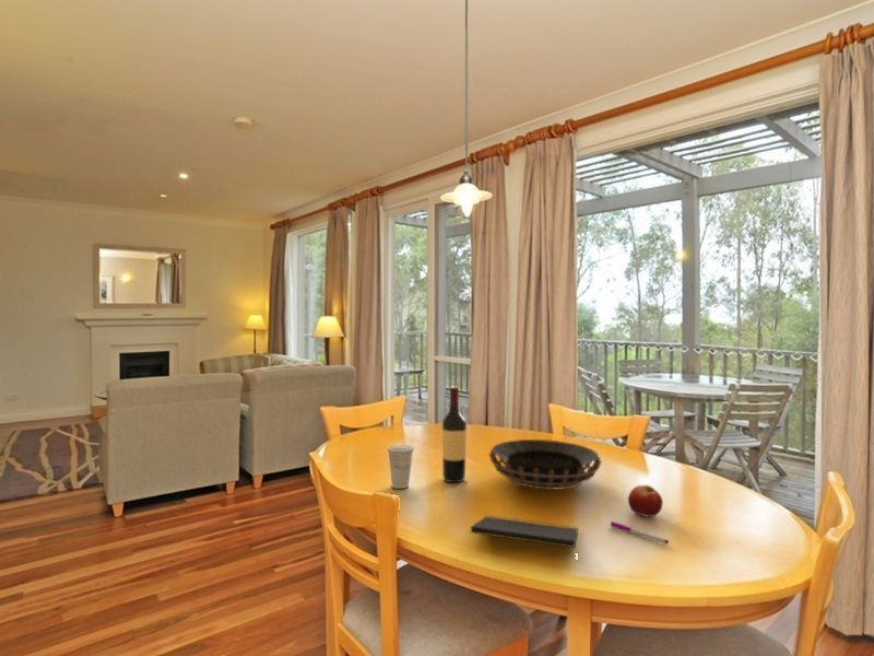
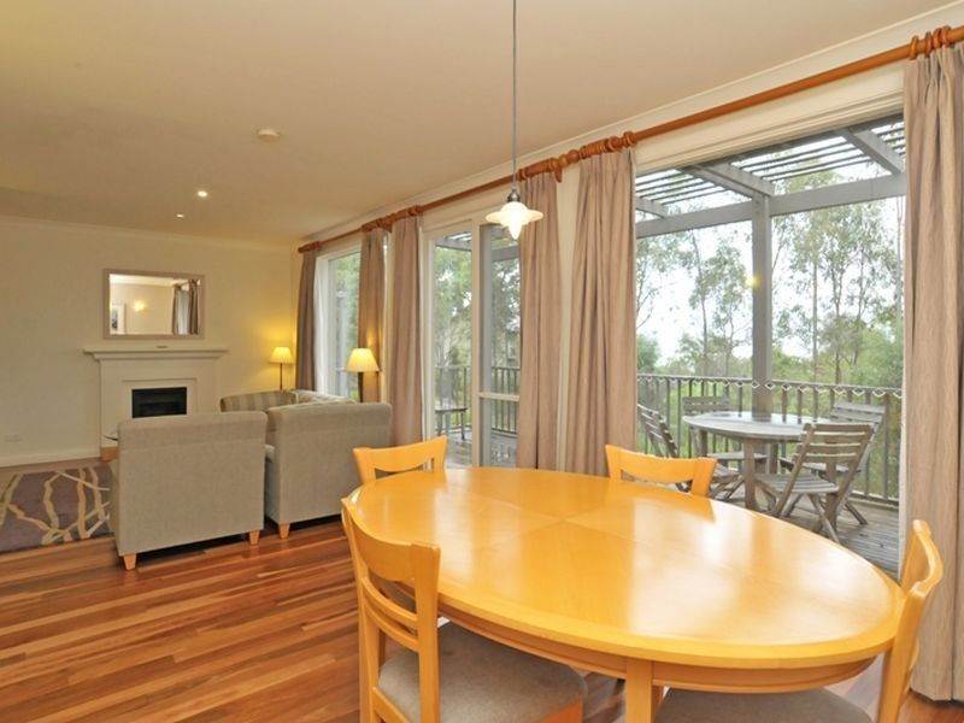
- notepad [470,514,579,564]
- pen [610,520,670,546]
- cup [386,444,415,490]
- decorative bowl [488,438,603,490]
- wine bottle [441,385,468,483]
- fruit [627,484,664,518]
